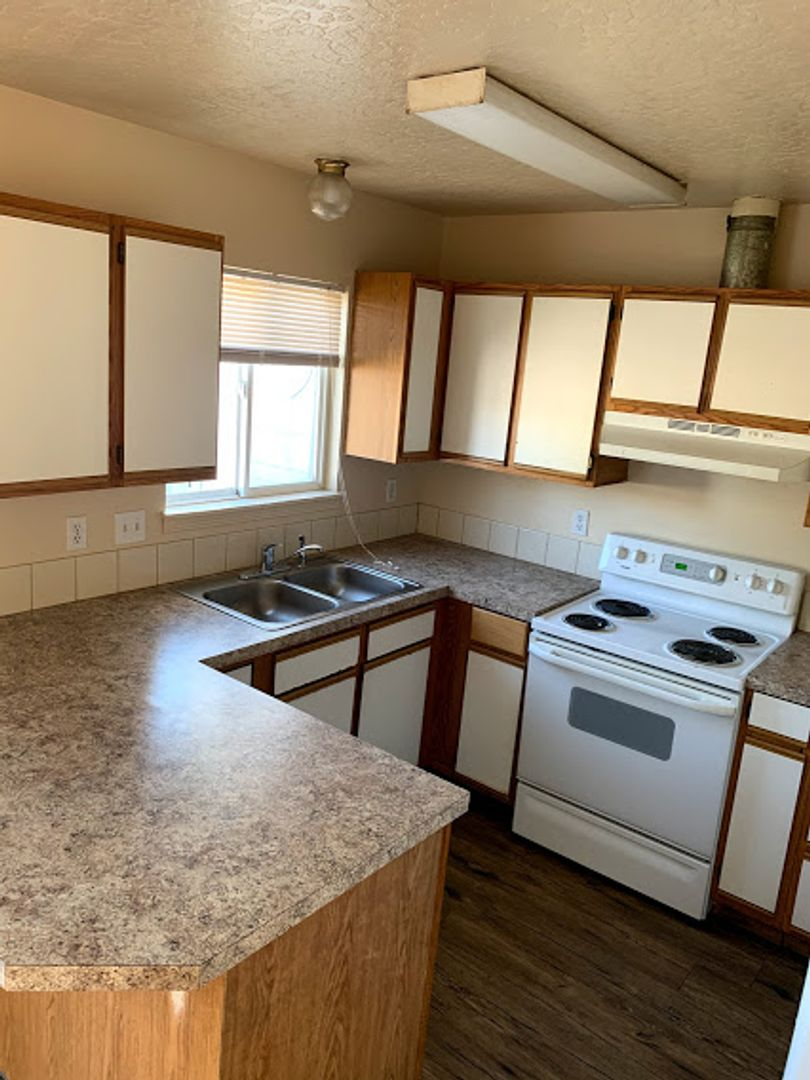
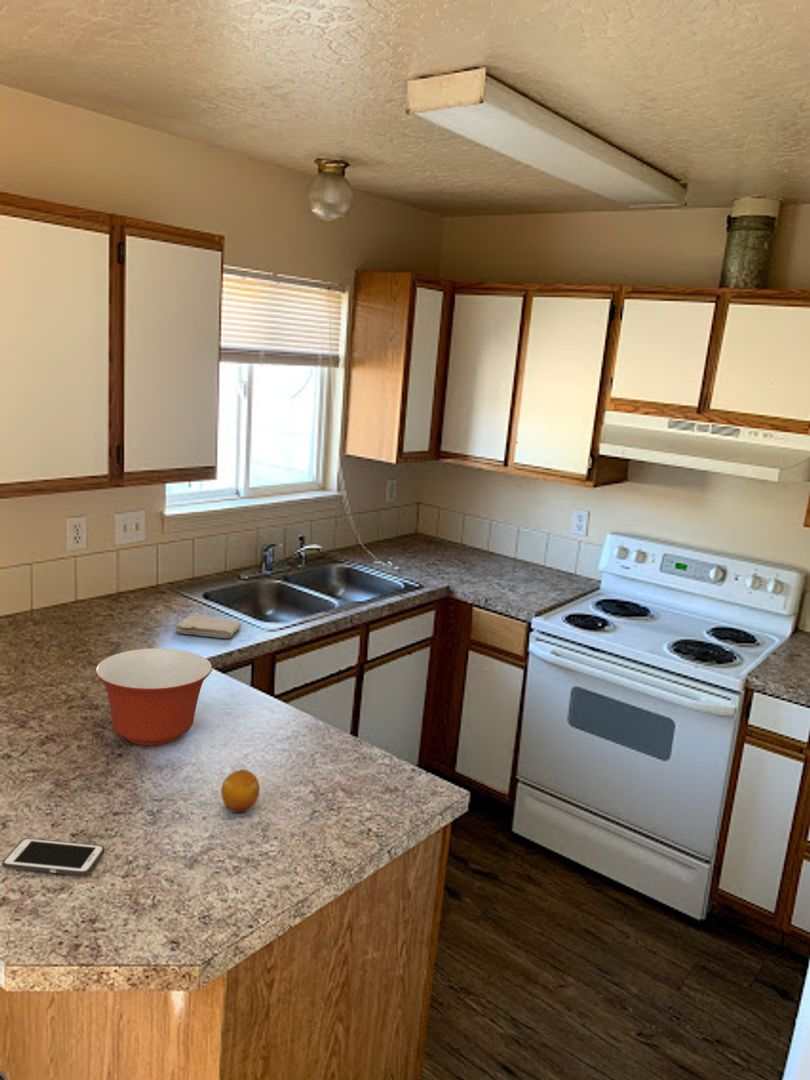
+ fruit [220,768,261,814]
+ cell phone [1,837,105,877]
+ washcloth [174,614,242,639]
+ mixing bowl [94,647,213,746]
